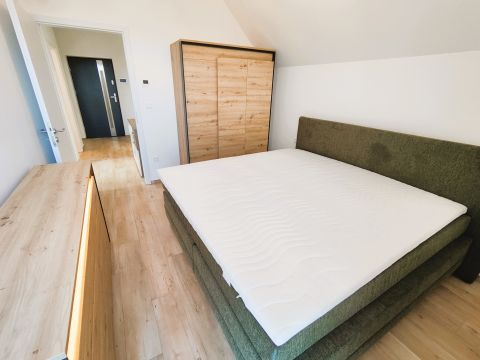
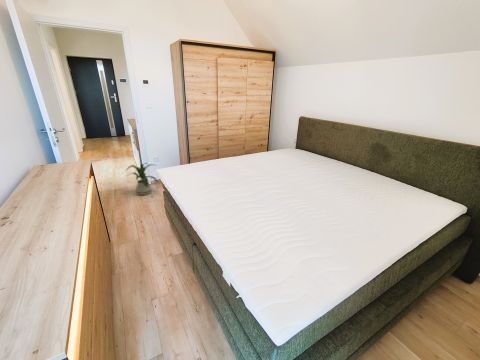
+ house plant [125,162,159,196]
